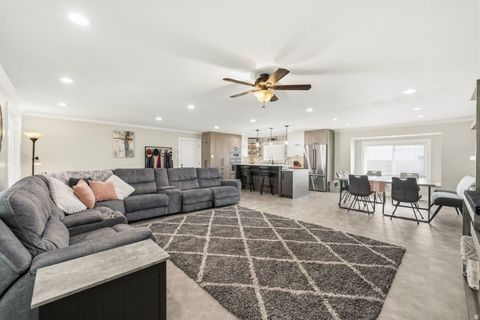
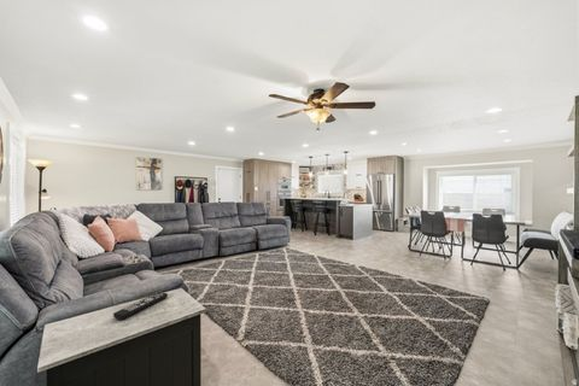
+ remote control [112,291,169,321]
